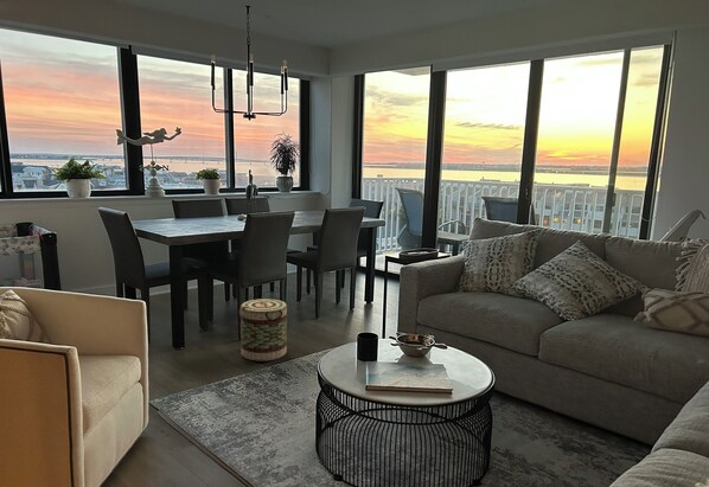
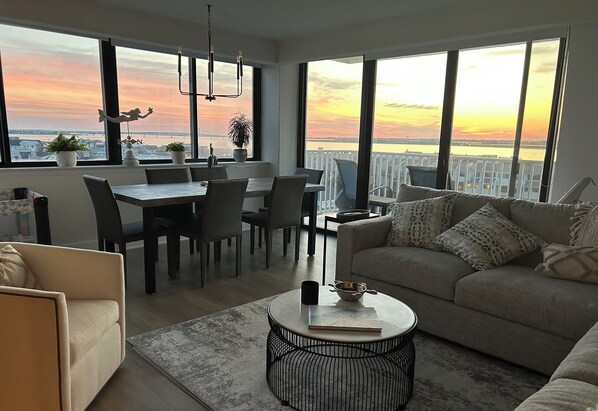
- basket [238,297,288,363]
